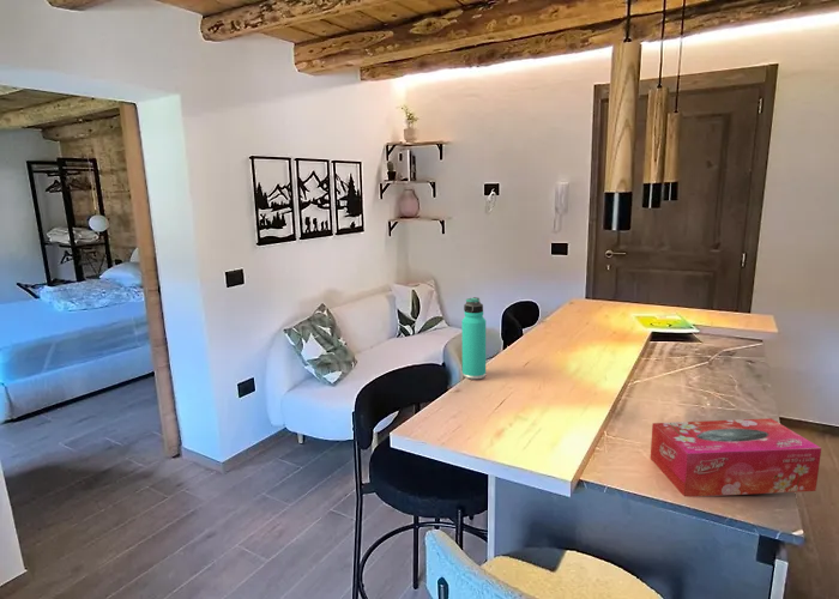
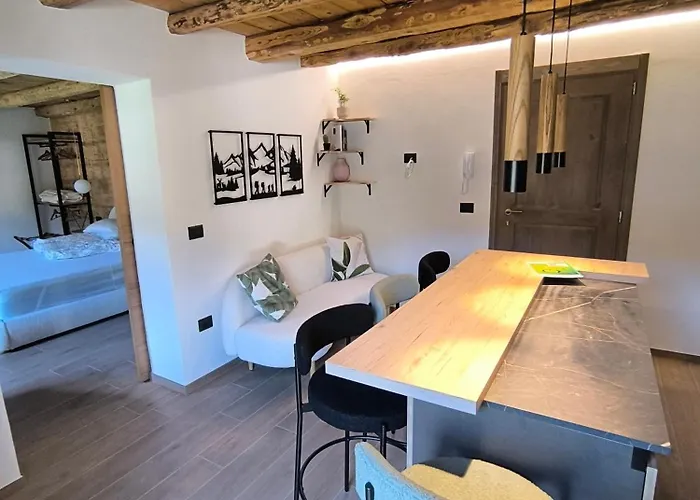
- tissue box [650,417,822,497]
- thermos bottle [460,296,487,380]
